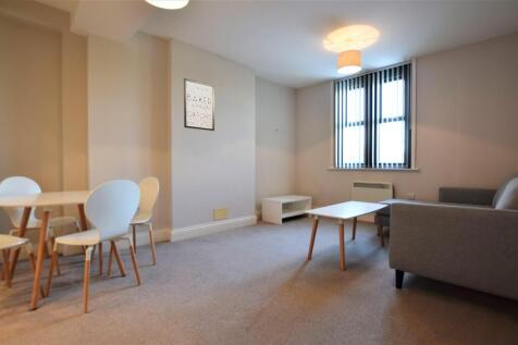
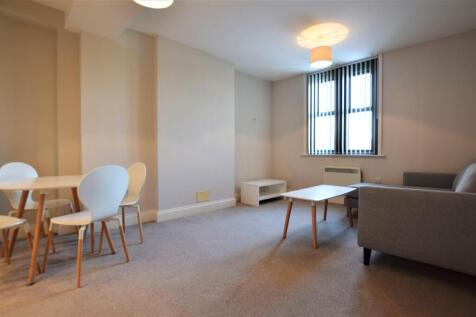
- wall art [183,77,215,132]
